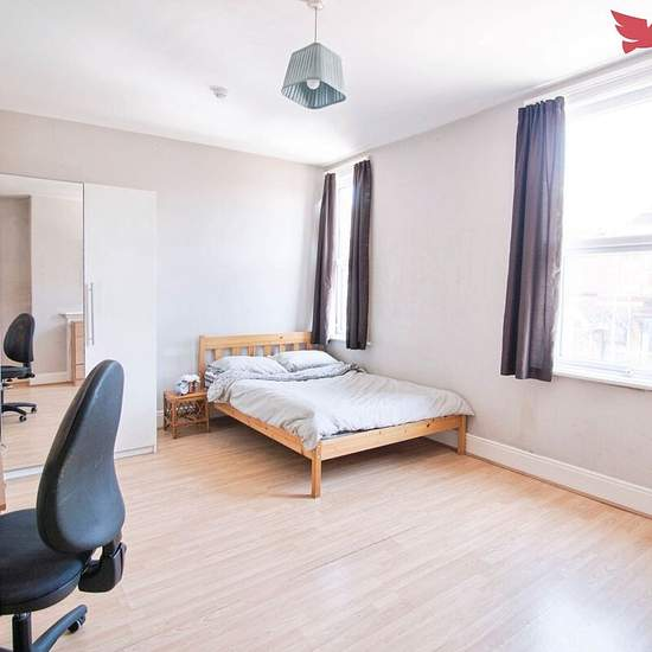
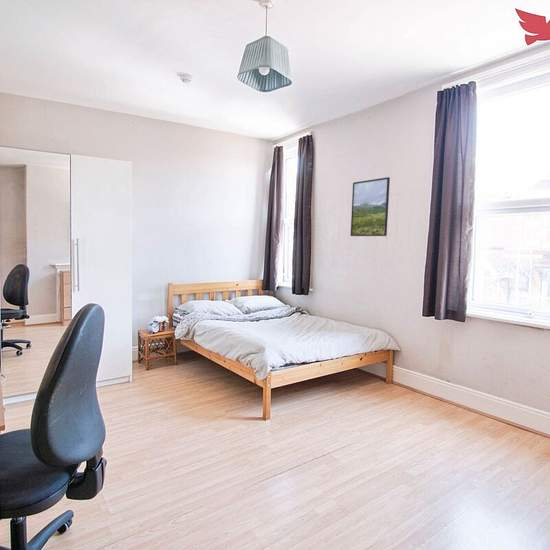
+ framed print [349,176,391,237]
